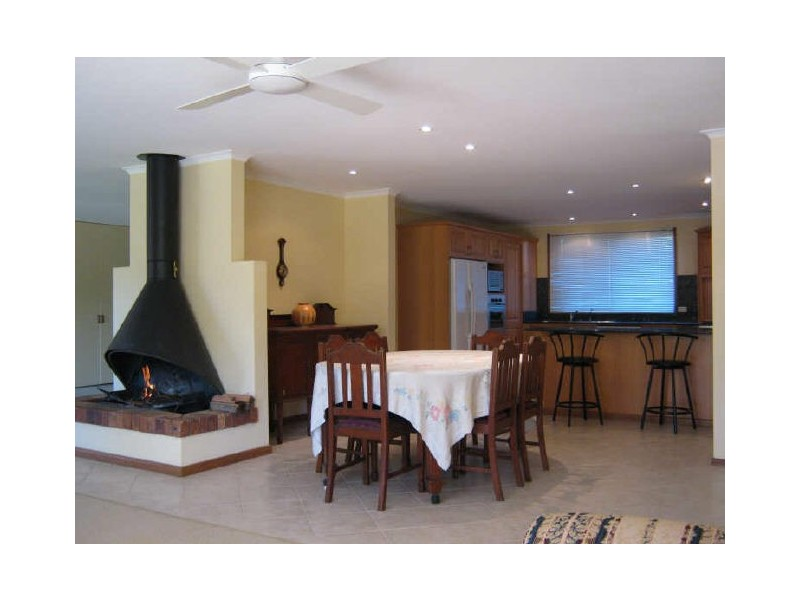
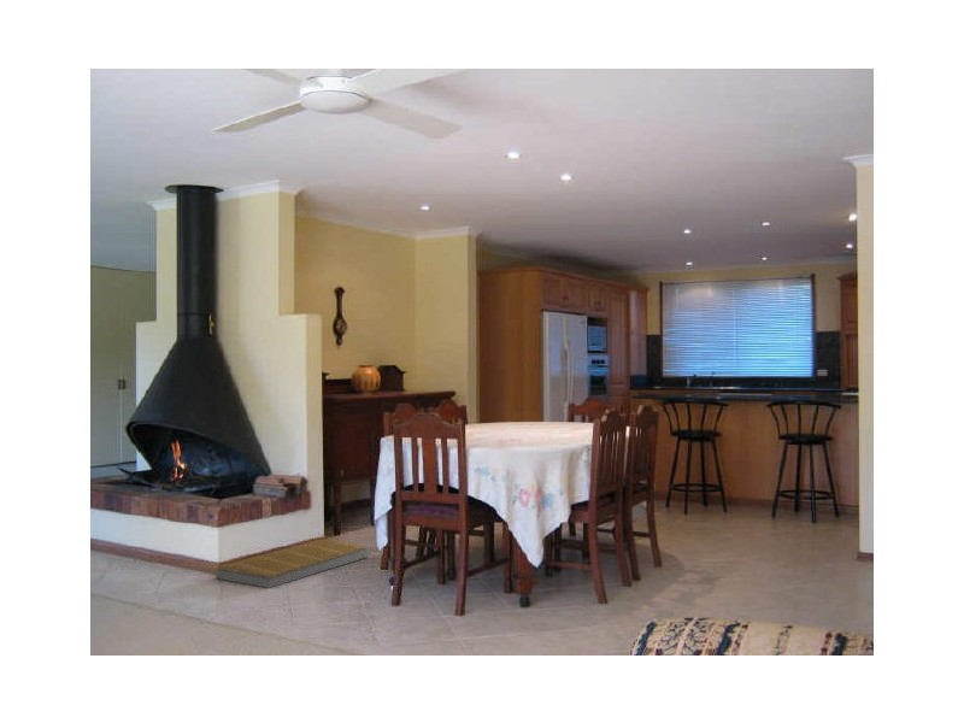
+ basket [216,537,369,589]
